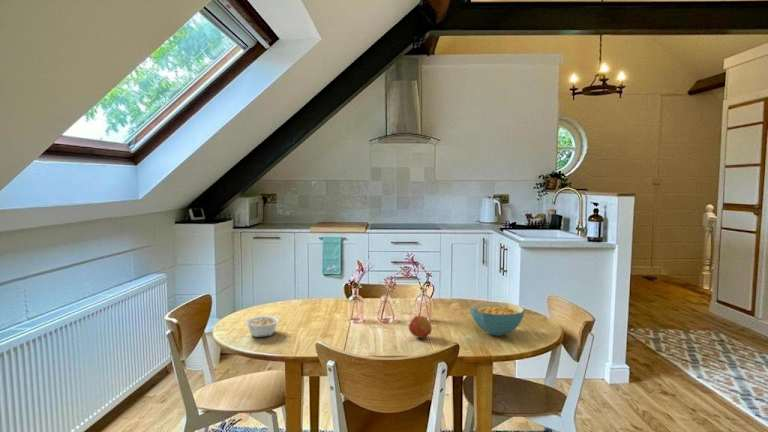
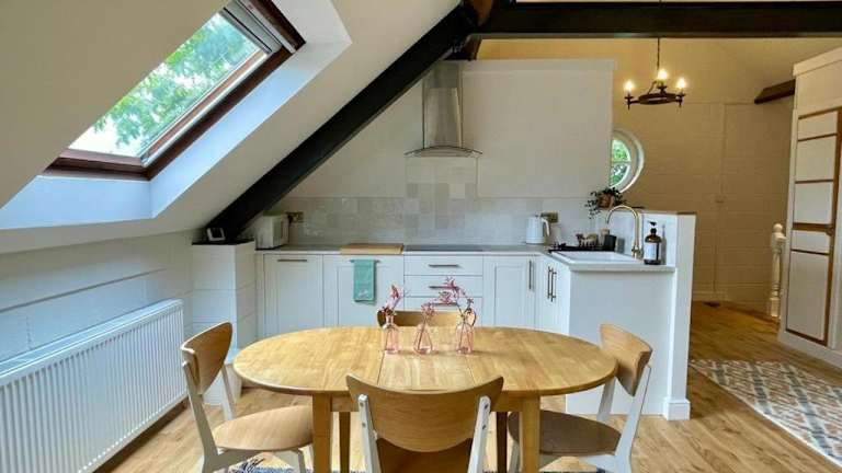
- legume [244,315,280,338]
- cereal bowl [469,301,526,337]
- fruit [408,315,433,339]
